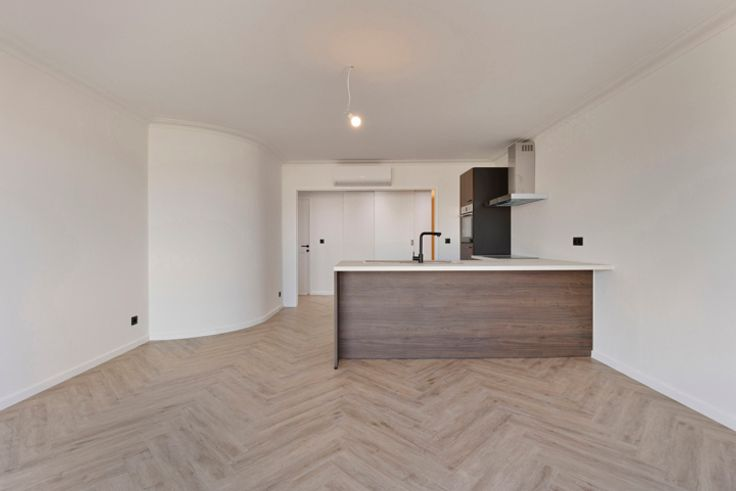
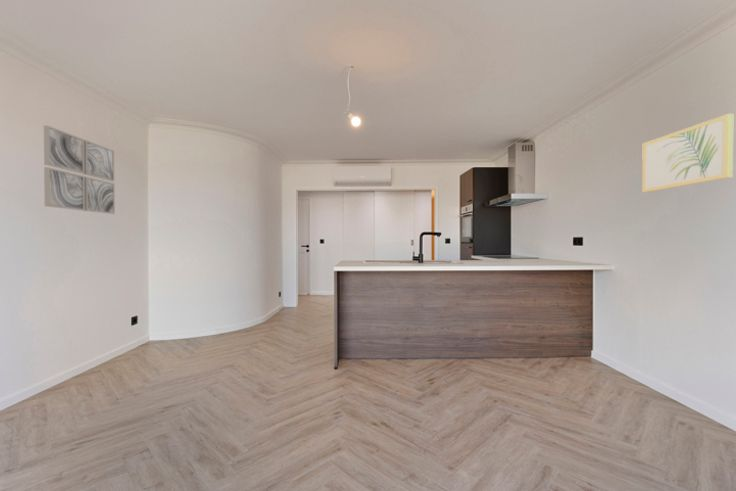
+ wall art [641,113,734,193]
+ wall art [43,124,116,215]
